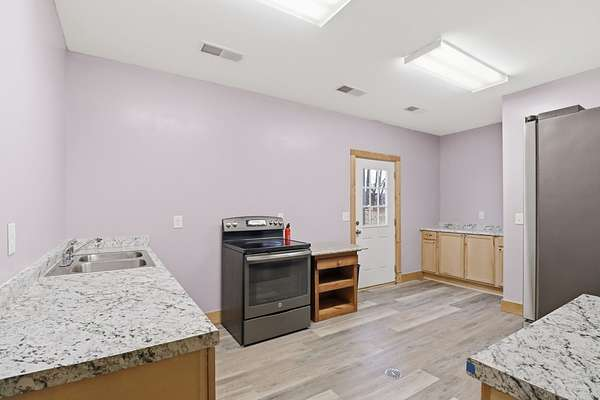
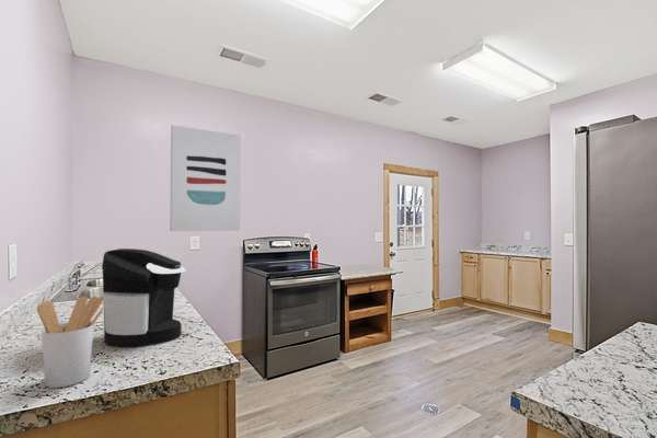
+ wall art [169,124,242,232]
+ utensil holder [36,296,104,389]
+ coffee maker [101,247,186,348]
